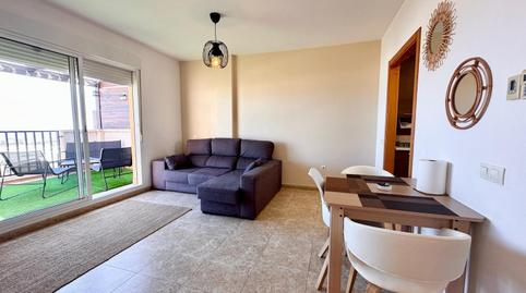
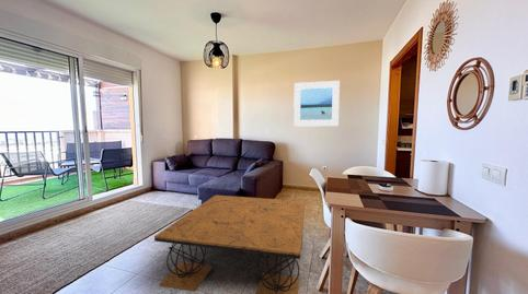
+ coffee table [153,195,306,294]
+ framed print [292,80,341,127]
